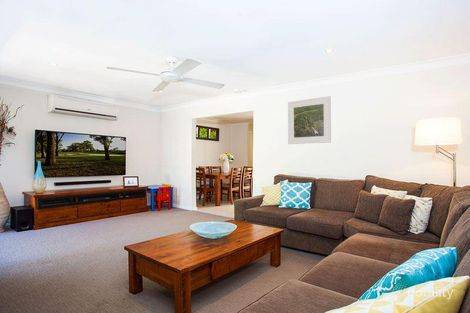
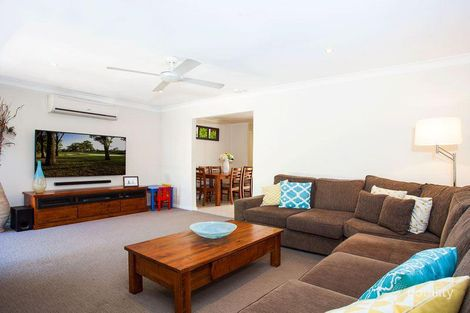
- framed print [287,95,332,145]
